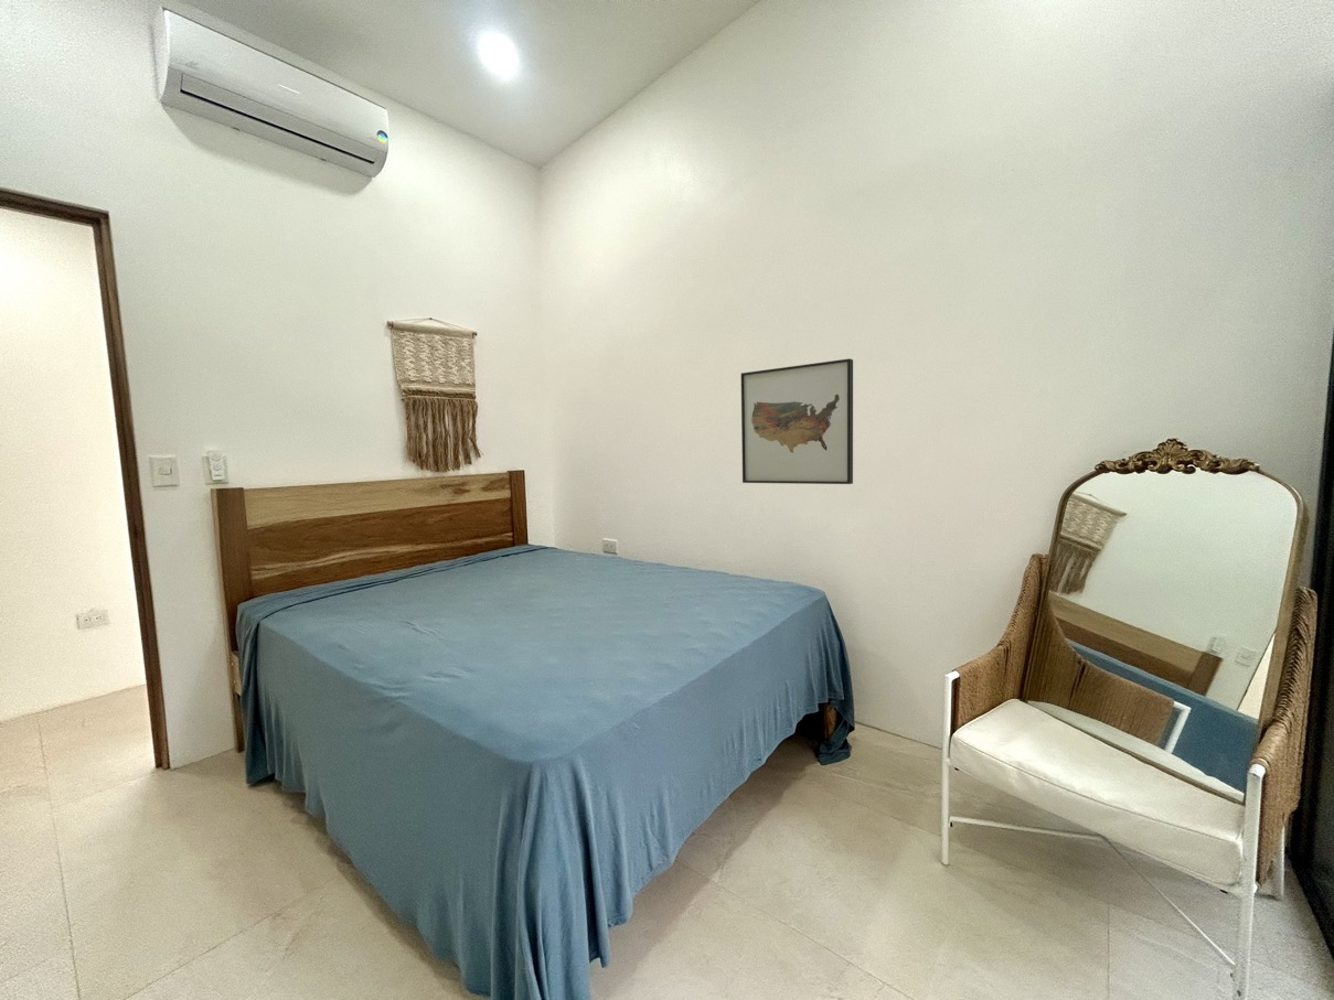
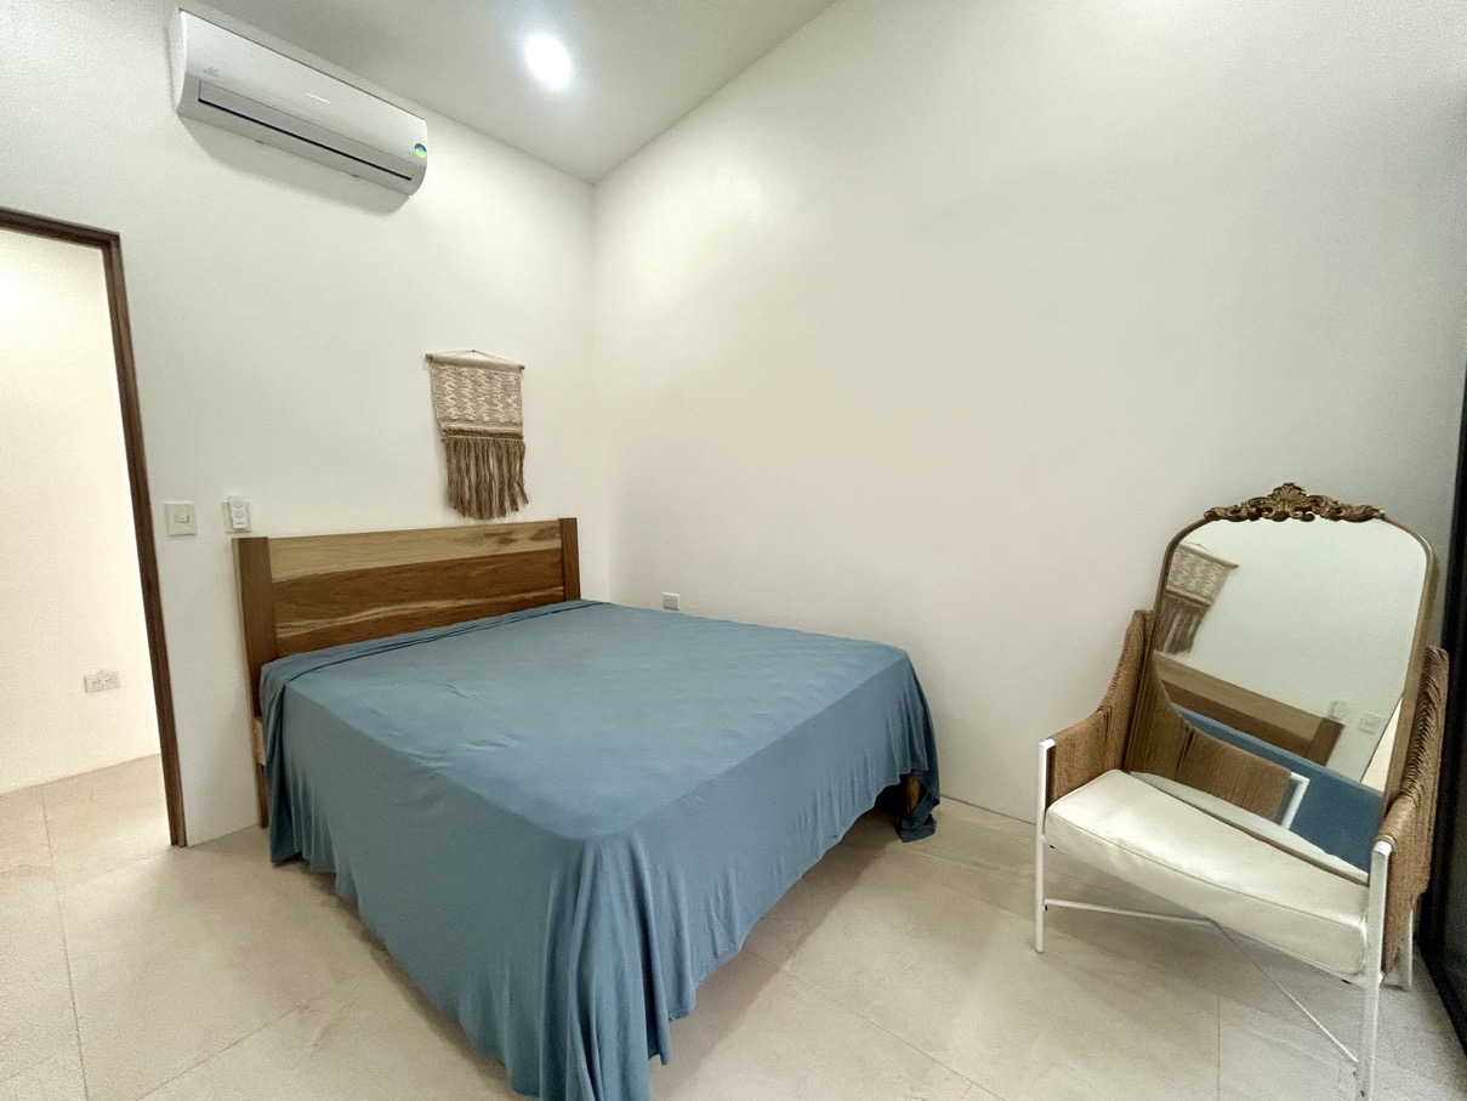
- wall art [740,357,854,485]
